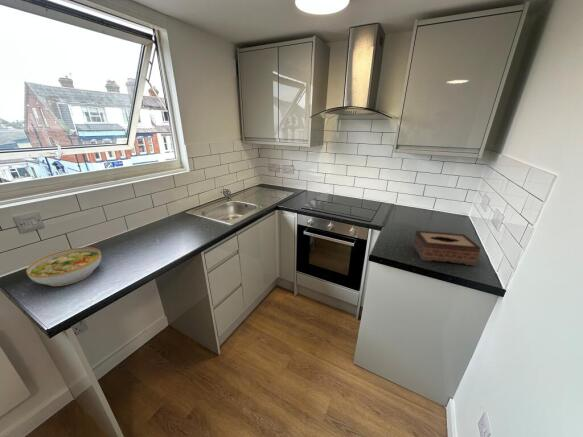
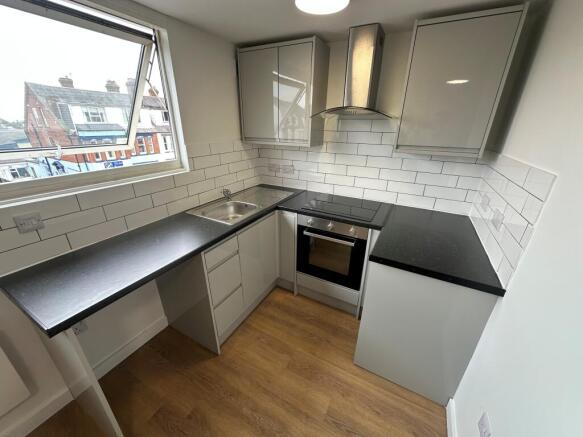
- bowl [25,246,102,287]
- tissue box [412,230,482,266]
